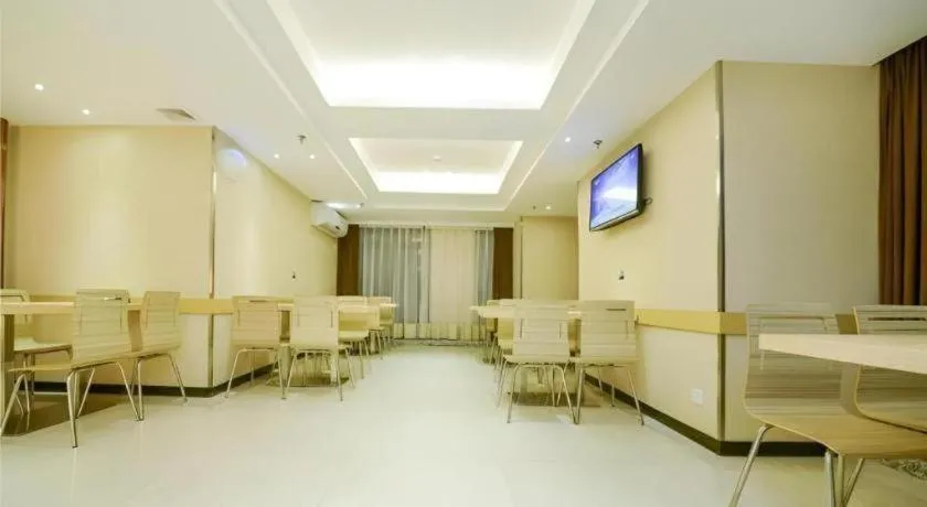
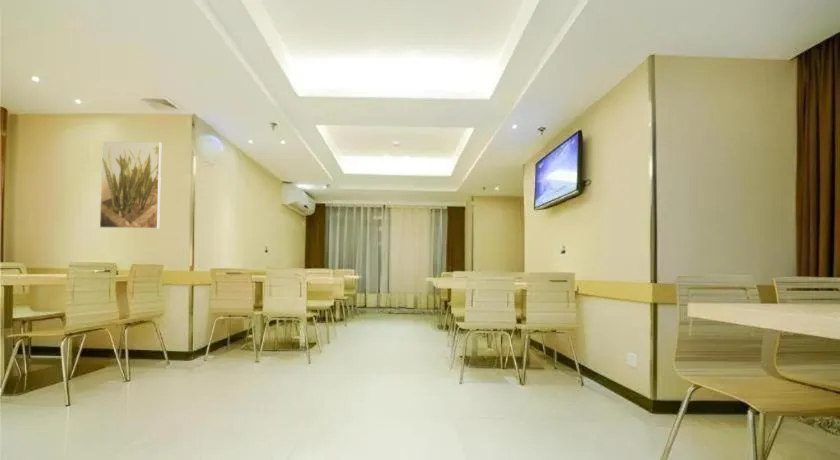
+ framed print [99,141,162,229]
